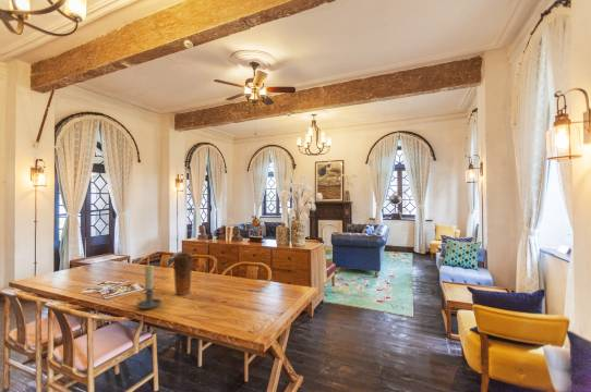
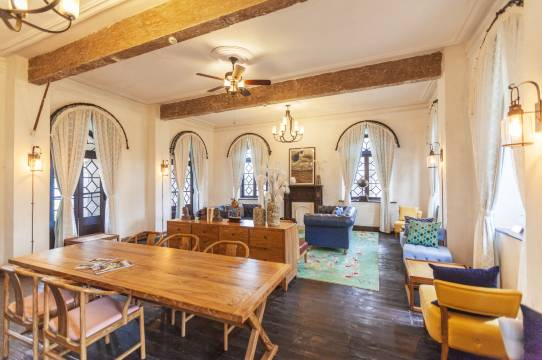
- vase [172,252,193,296]
- candle holder [135,265,162,310]
